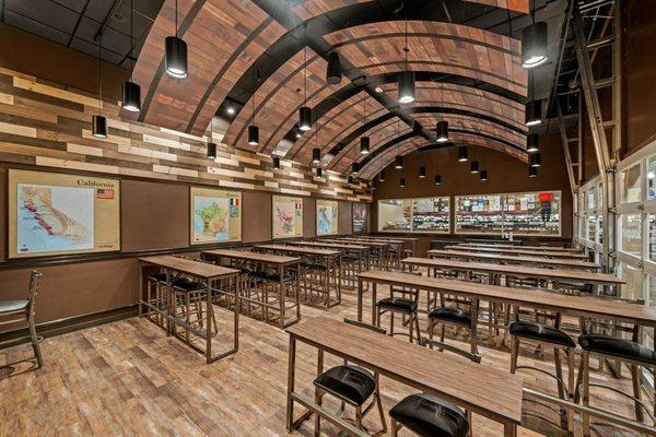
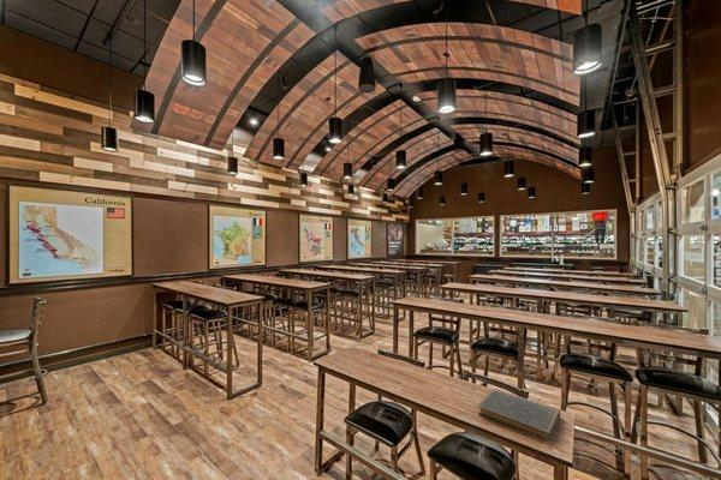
+ book [477,388,561,442]
